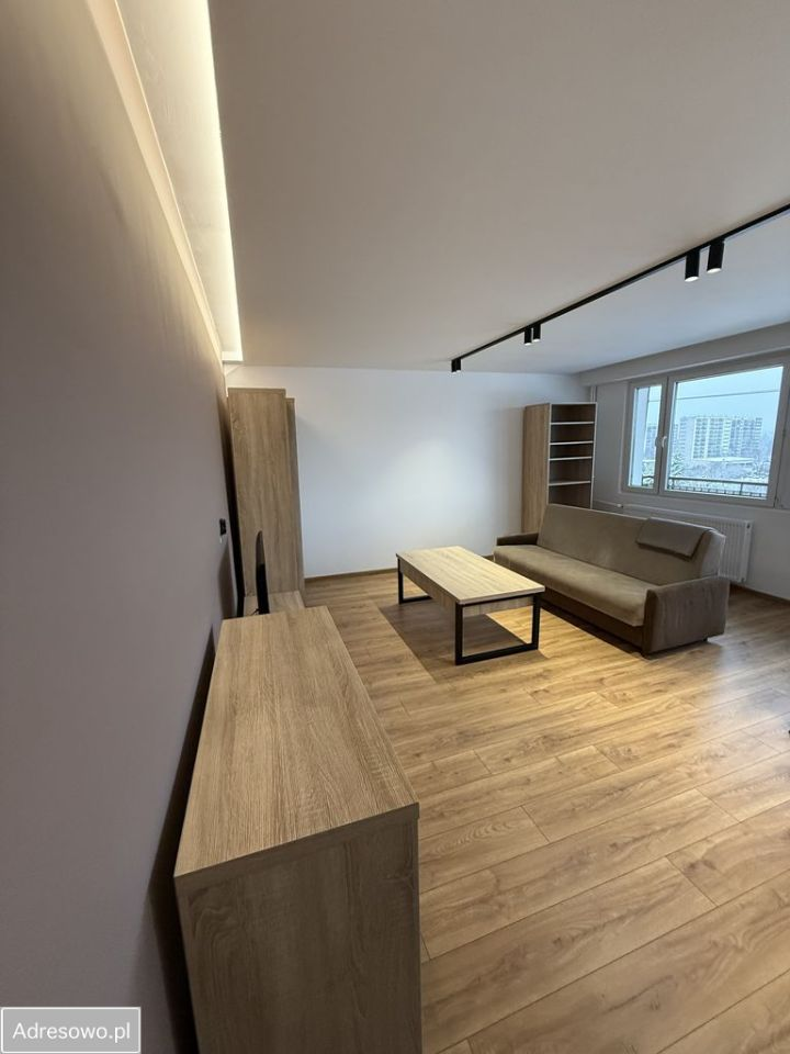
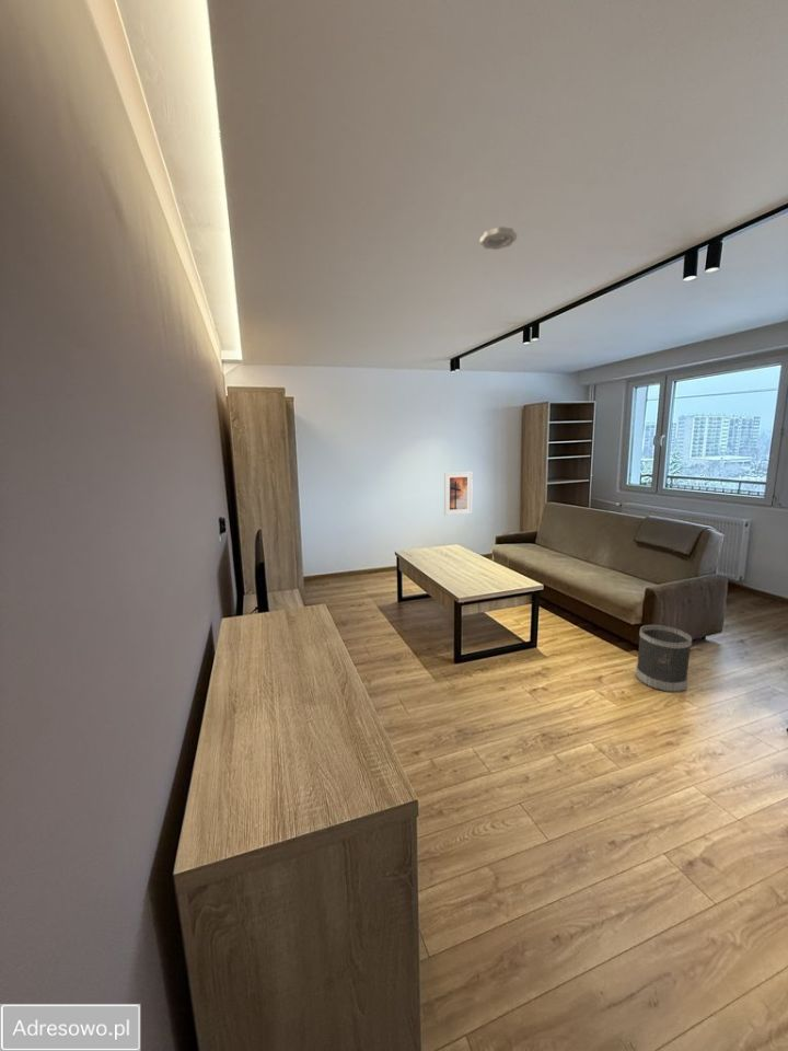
+ smoke detector [479,226,518,251]
+ wastebasket [635,624,693,693]
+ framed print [443,471,474,517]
